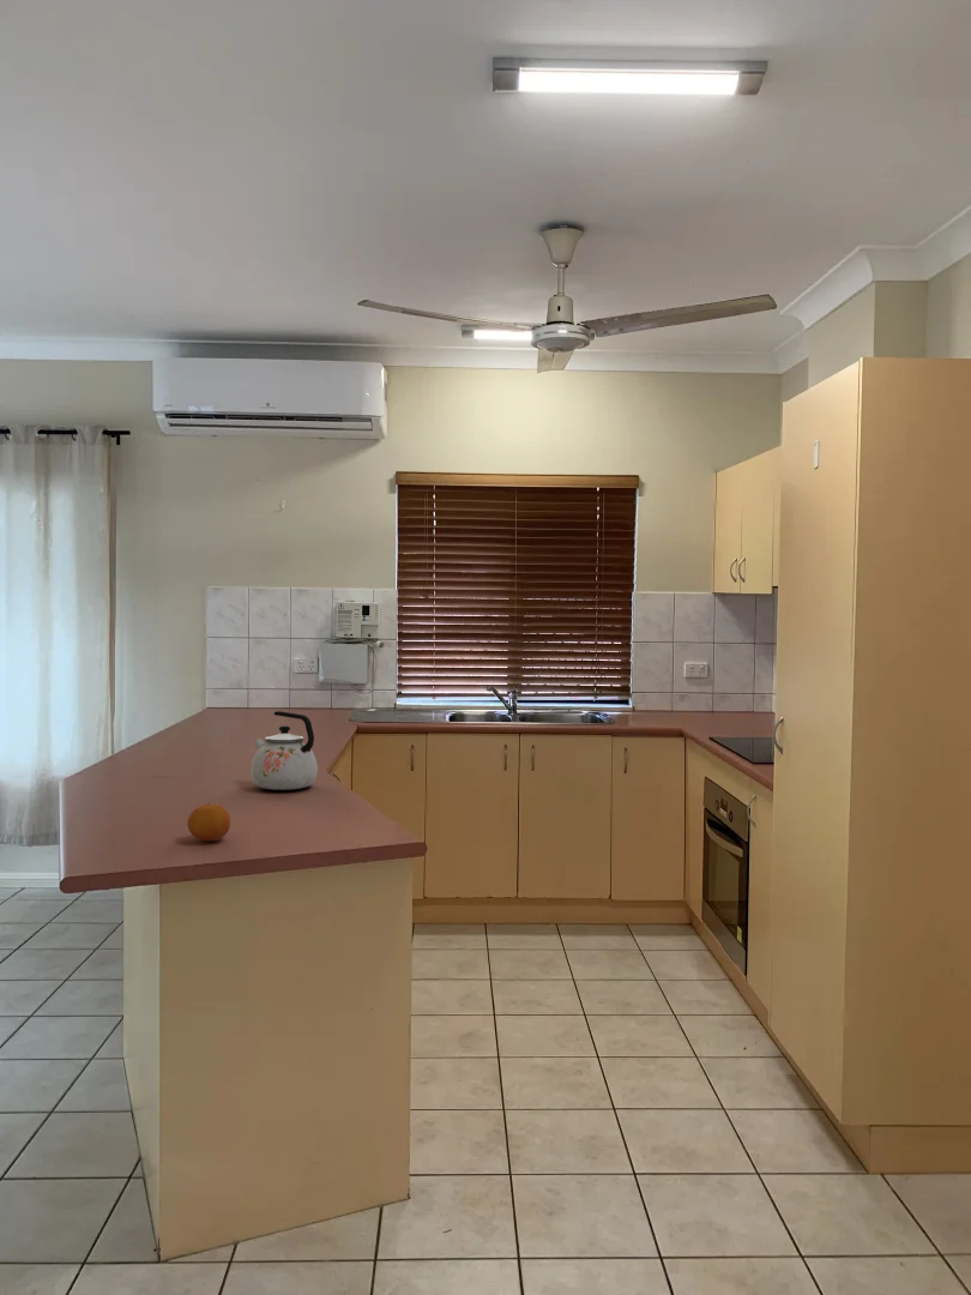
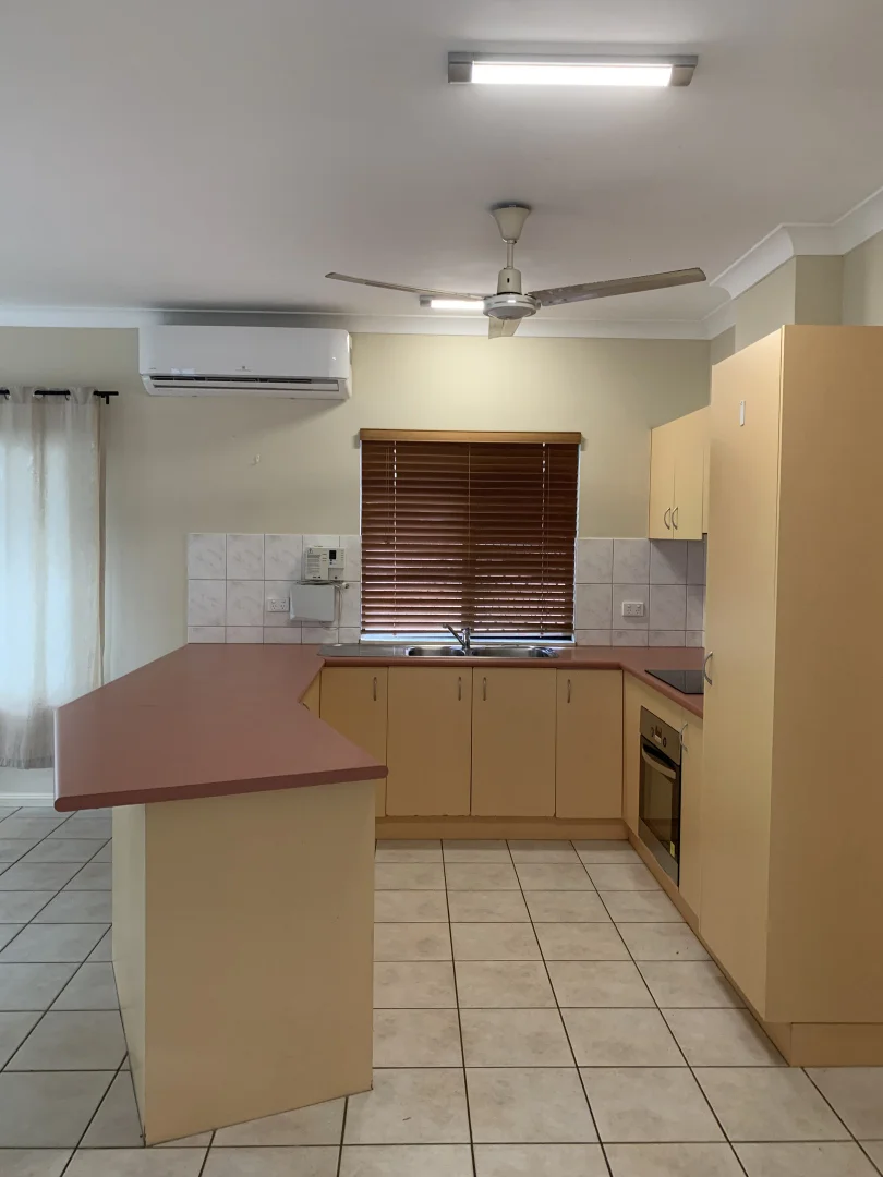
- kettle [249,710,319,791]
- fruit [186,802,231,842]
